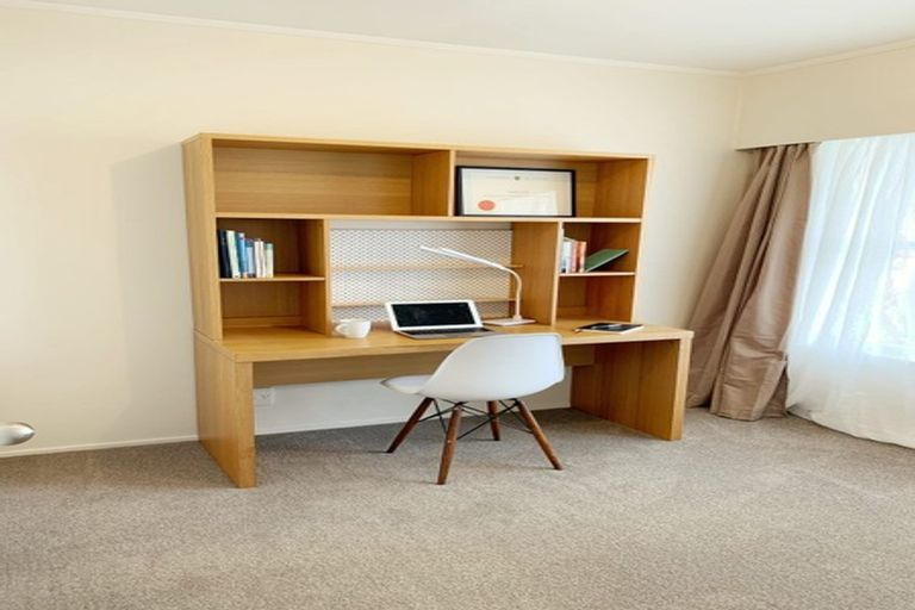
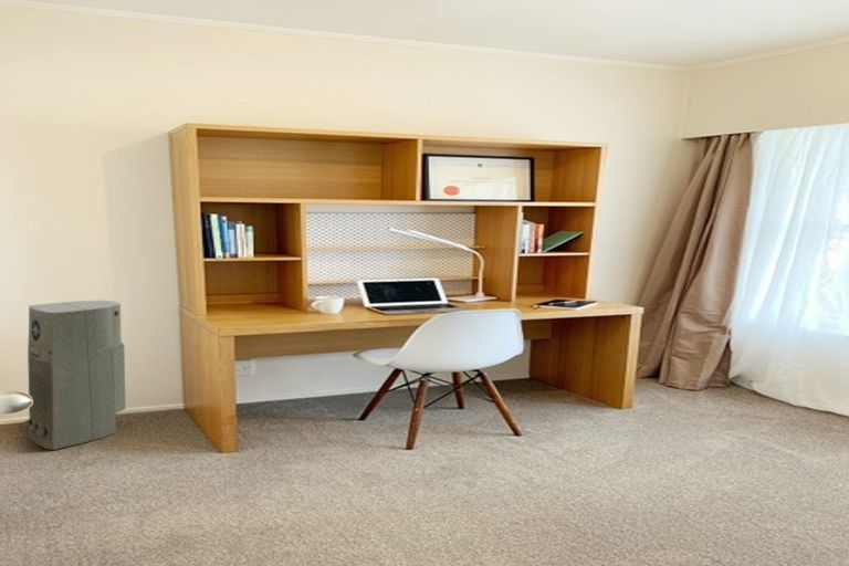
+ air purifier [22,300,127,451]
